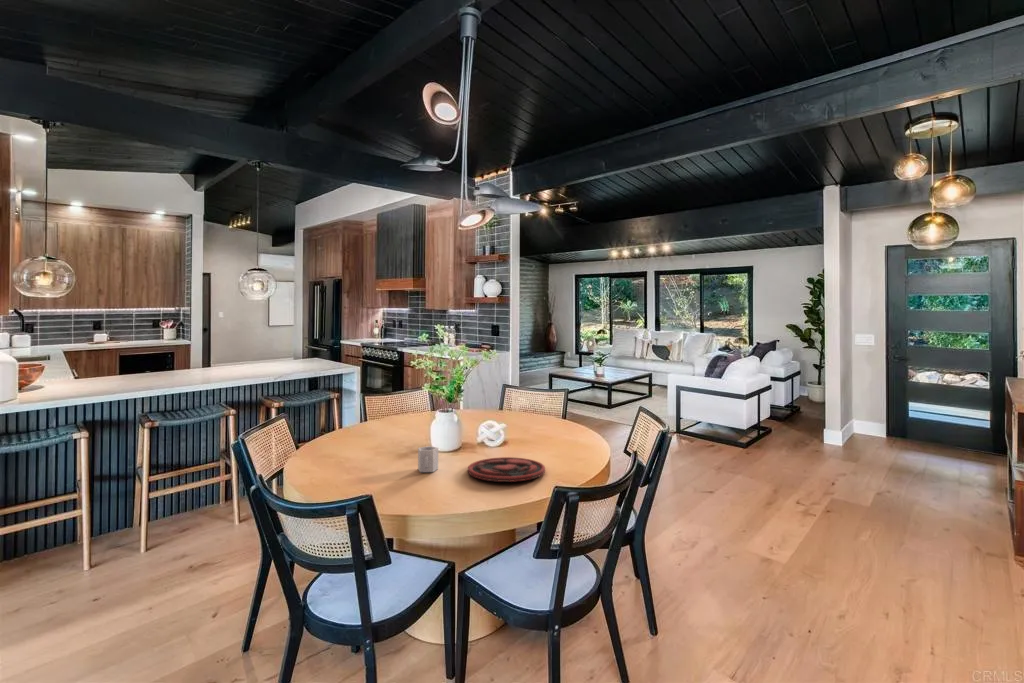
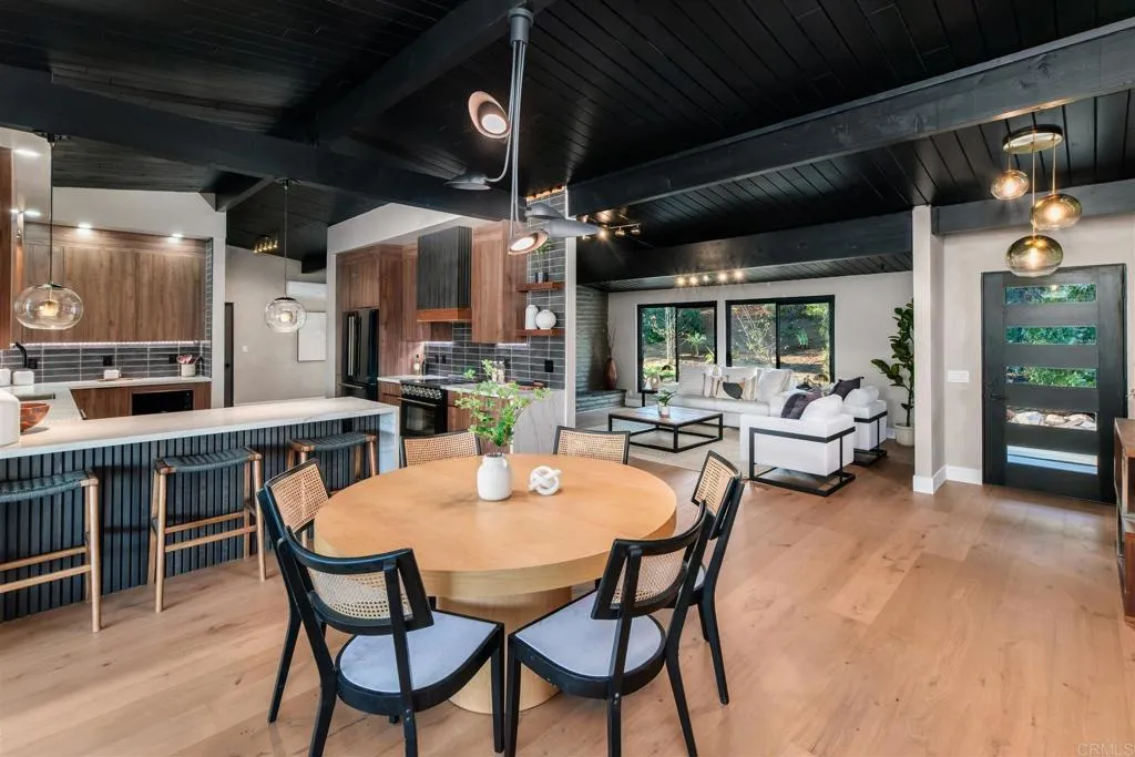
- cup [417,445,439,473]
- plate [467,456,546,483]
